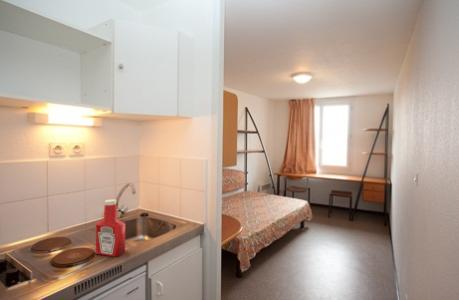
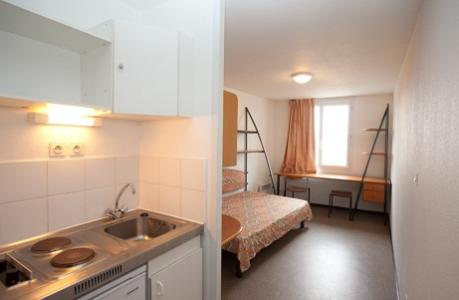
- soap bottle [95,198,126,258]
